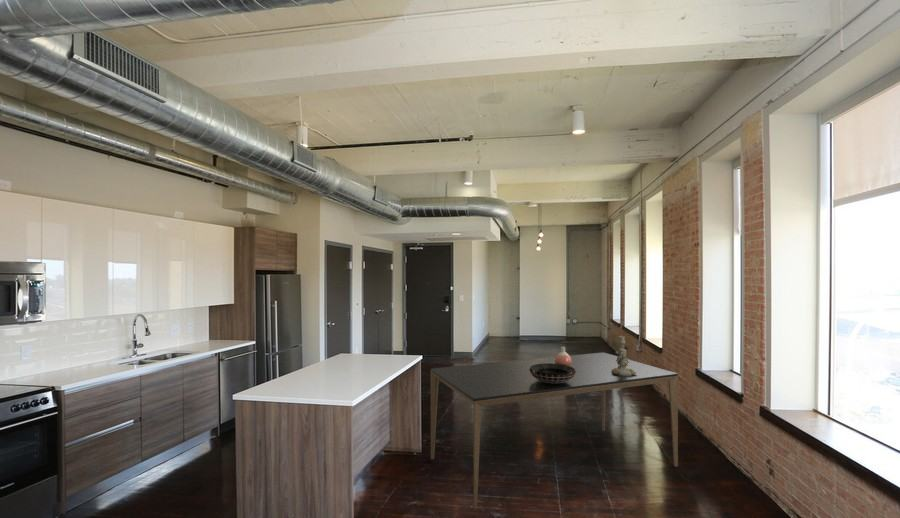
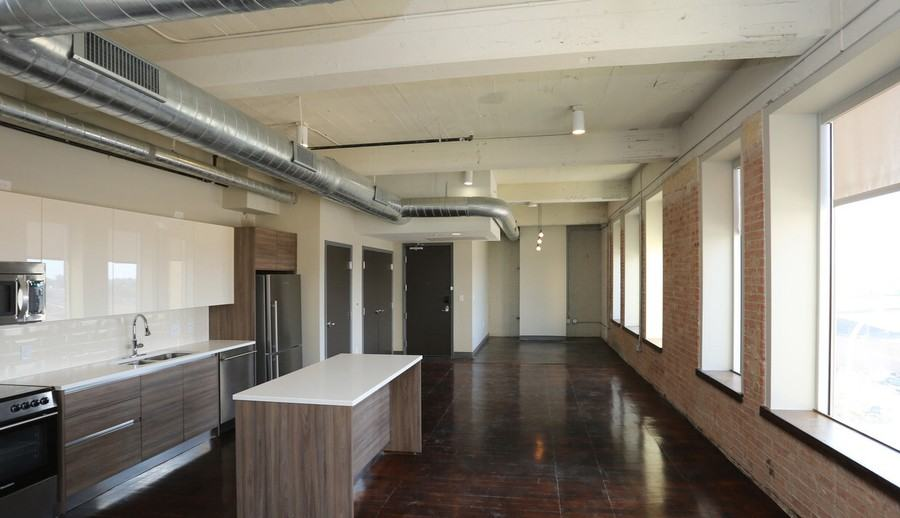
- vase [555,346,572,366]
- candlestick [611,335,637,376]
- dining table [430,352,679,510]
- decorative bowl [529,363,576,383]
